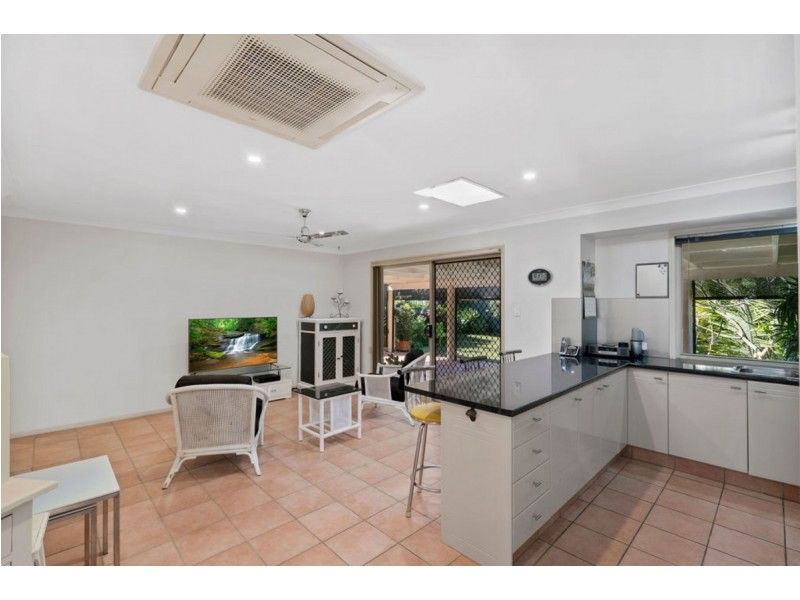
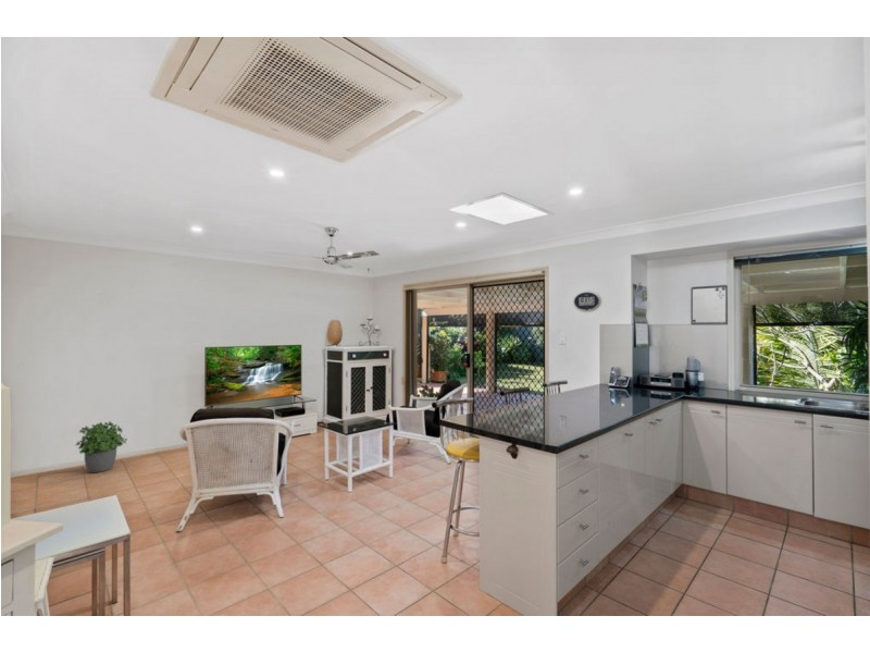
+ potted plant [74,420,128,473]
